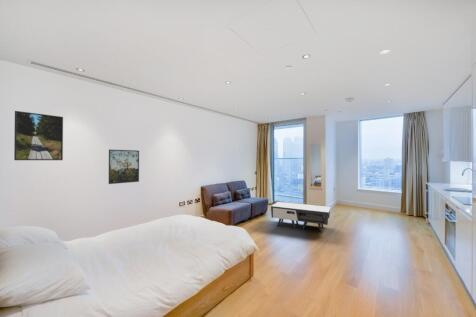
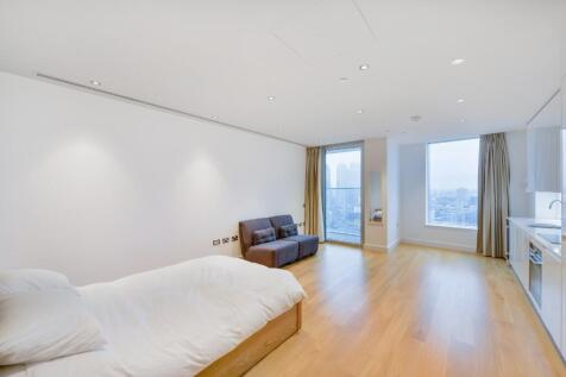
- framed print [108,148,140,185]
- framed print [13,110,64,161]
- coffee table [270,201,331,233]
